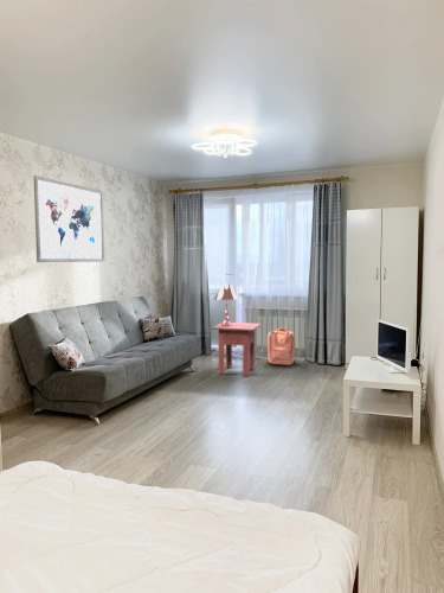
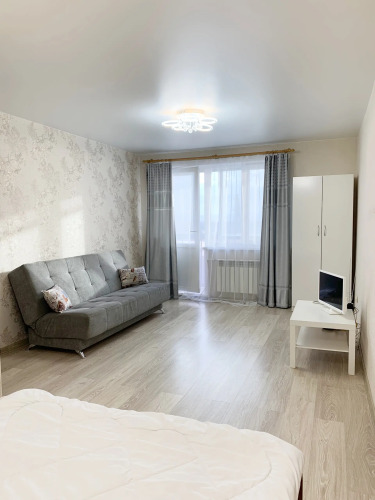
- wall art [32,174,105,263]
- backpack [266,327,296,366]
- side table [211,321,263,377]
- table lamp [213,282,240,326]
